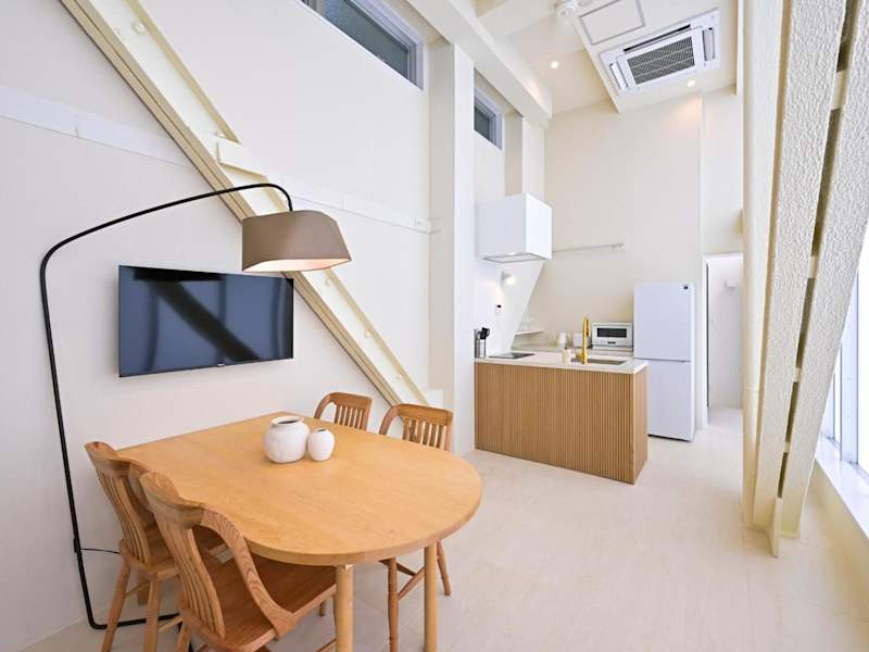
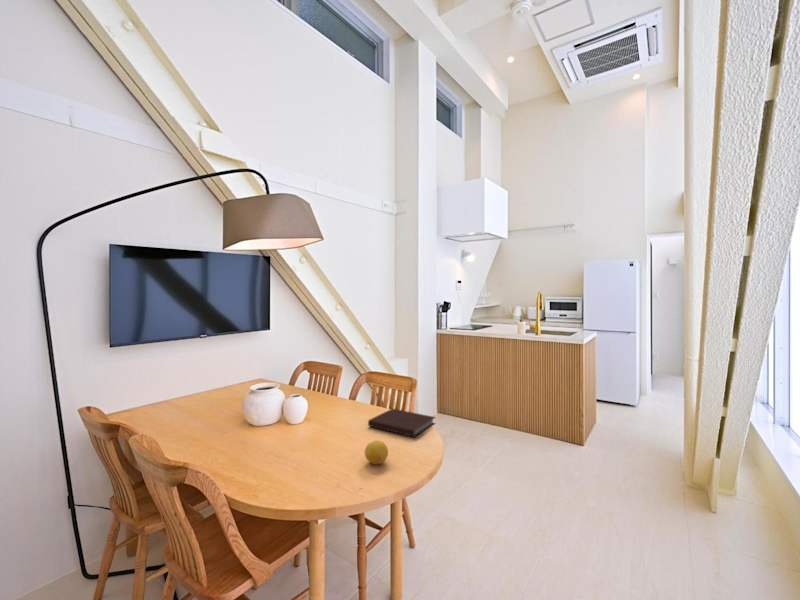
+ fruit [364,439,389,465]
+ notebook [367,408,437,438]
